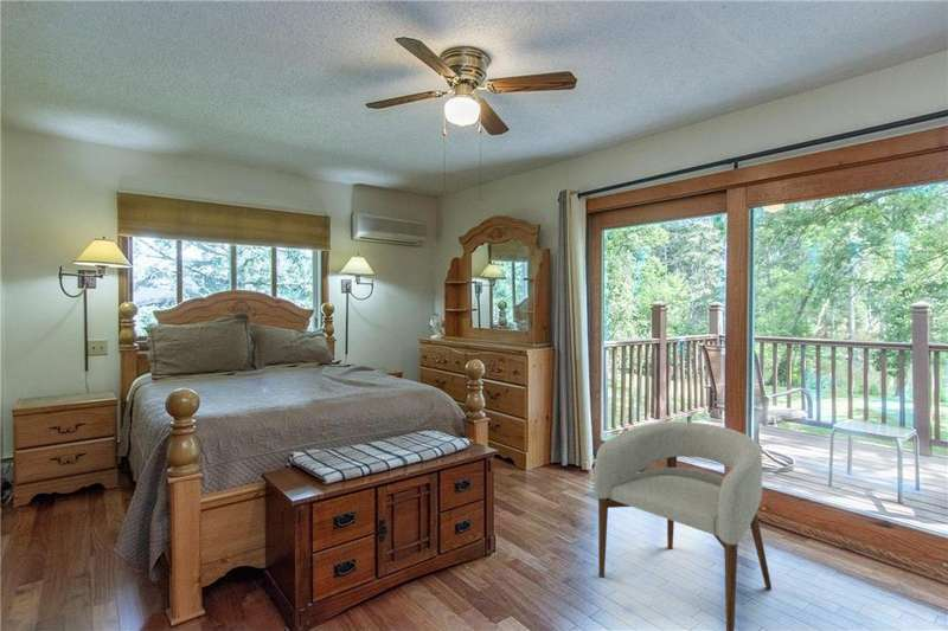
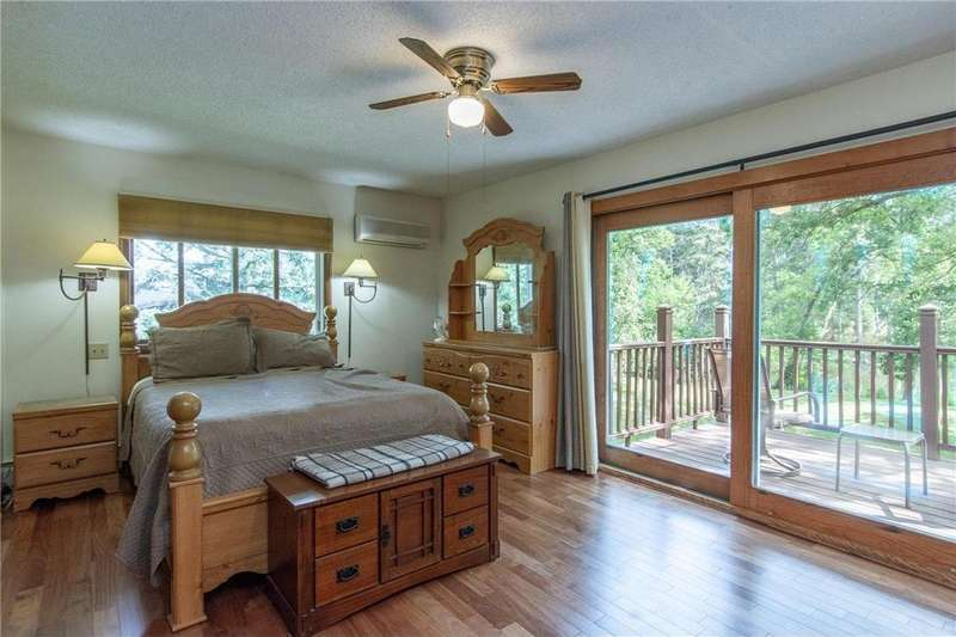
- armchair [594,420,773,631]
